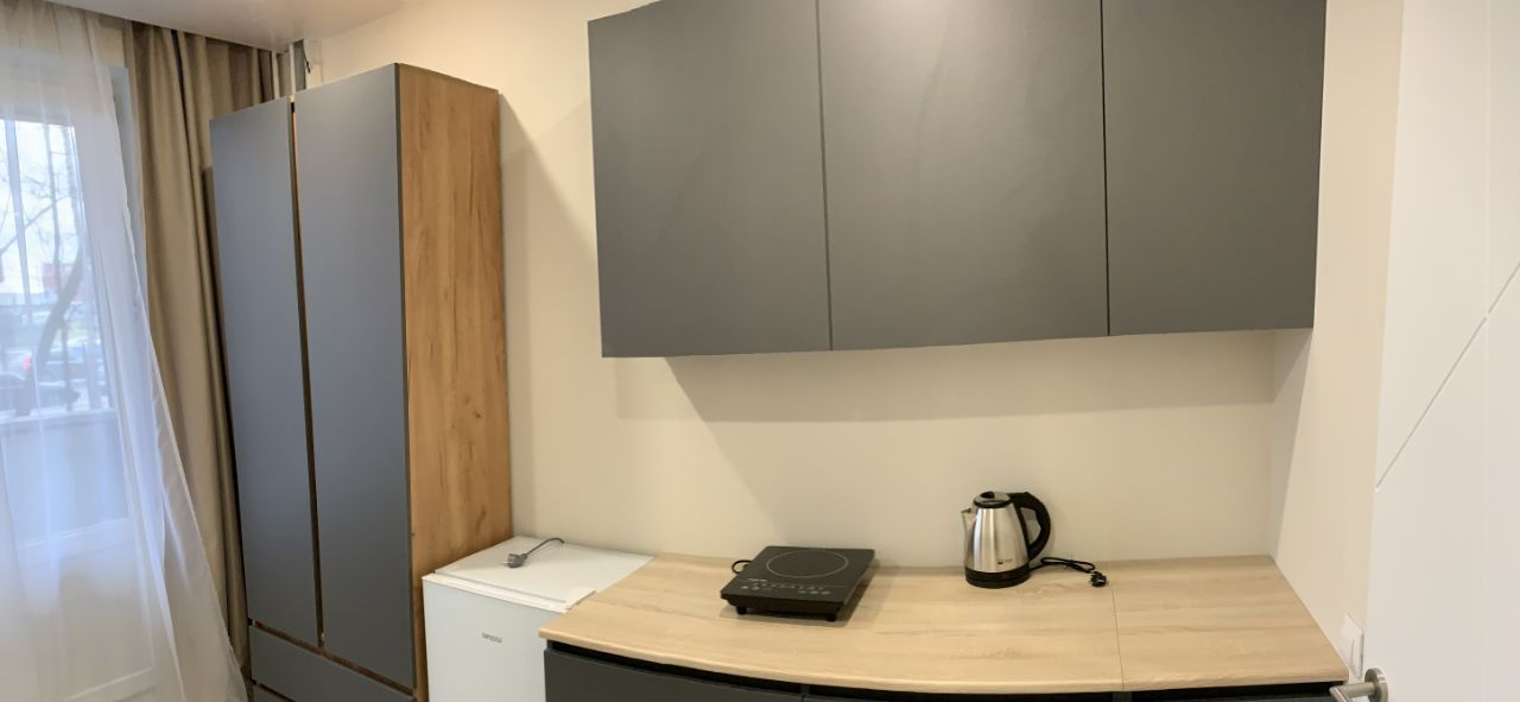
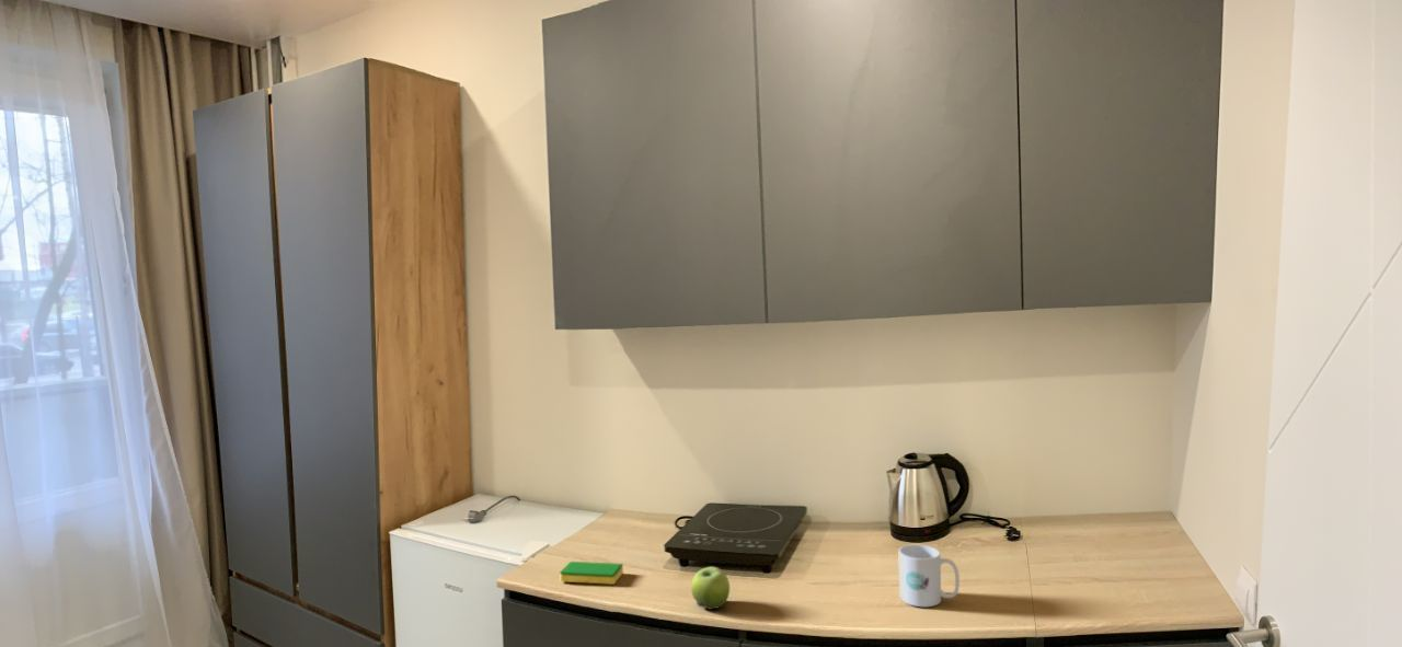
+ dish sponge [559,561,624,586]
+ mug [897,543,961,608]
+ fruit [690,566,731,611]
